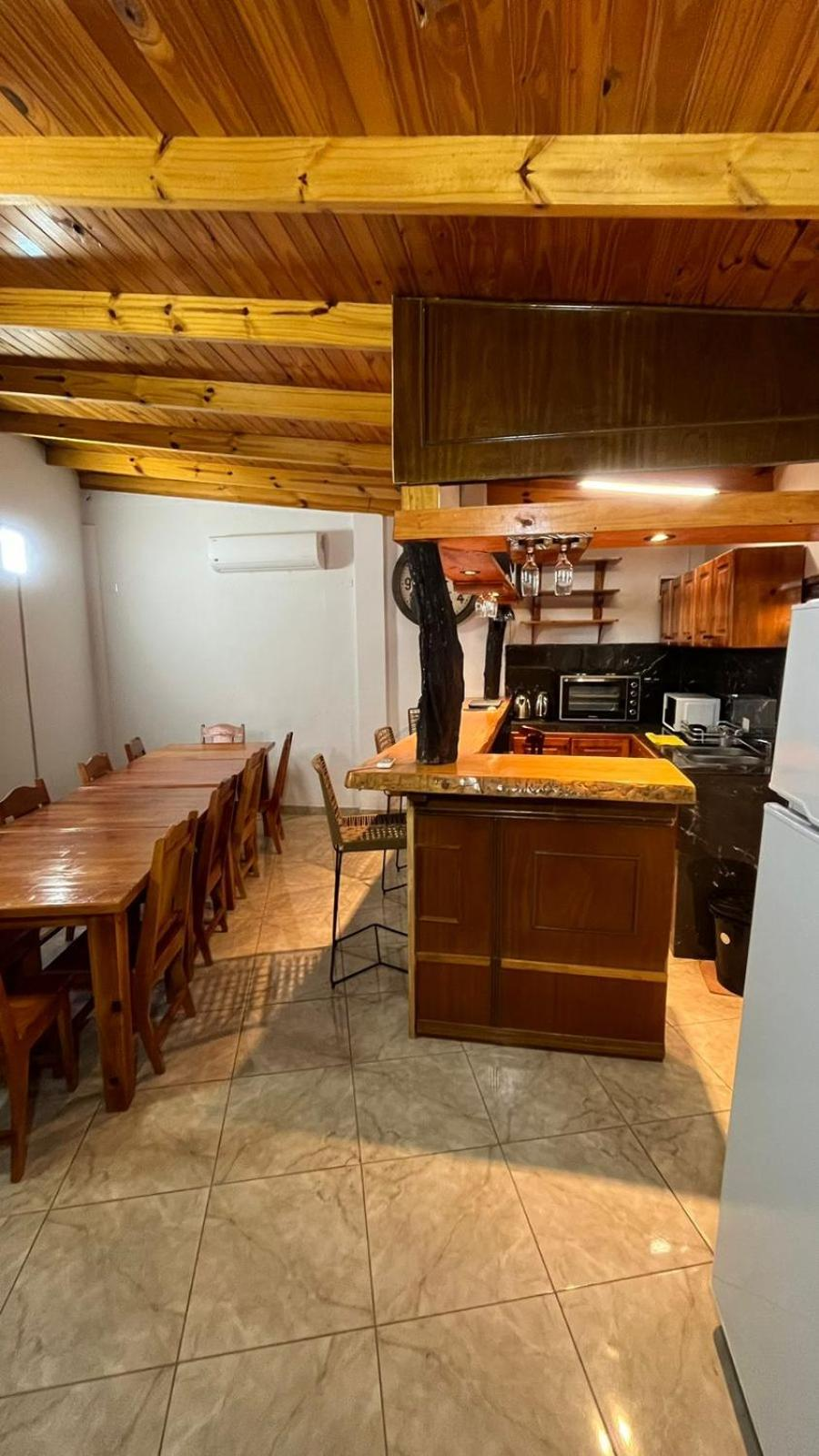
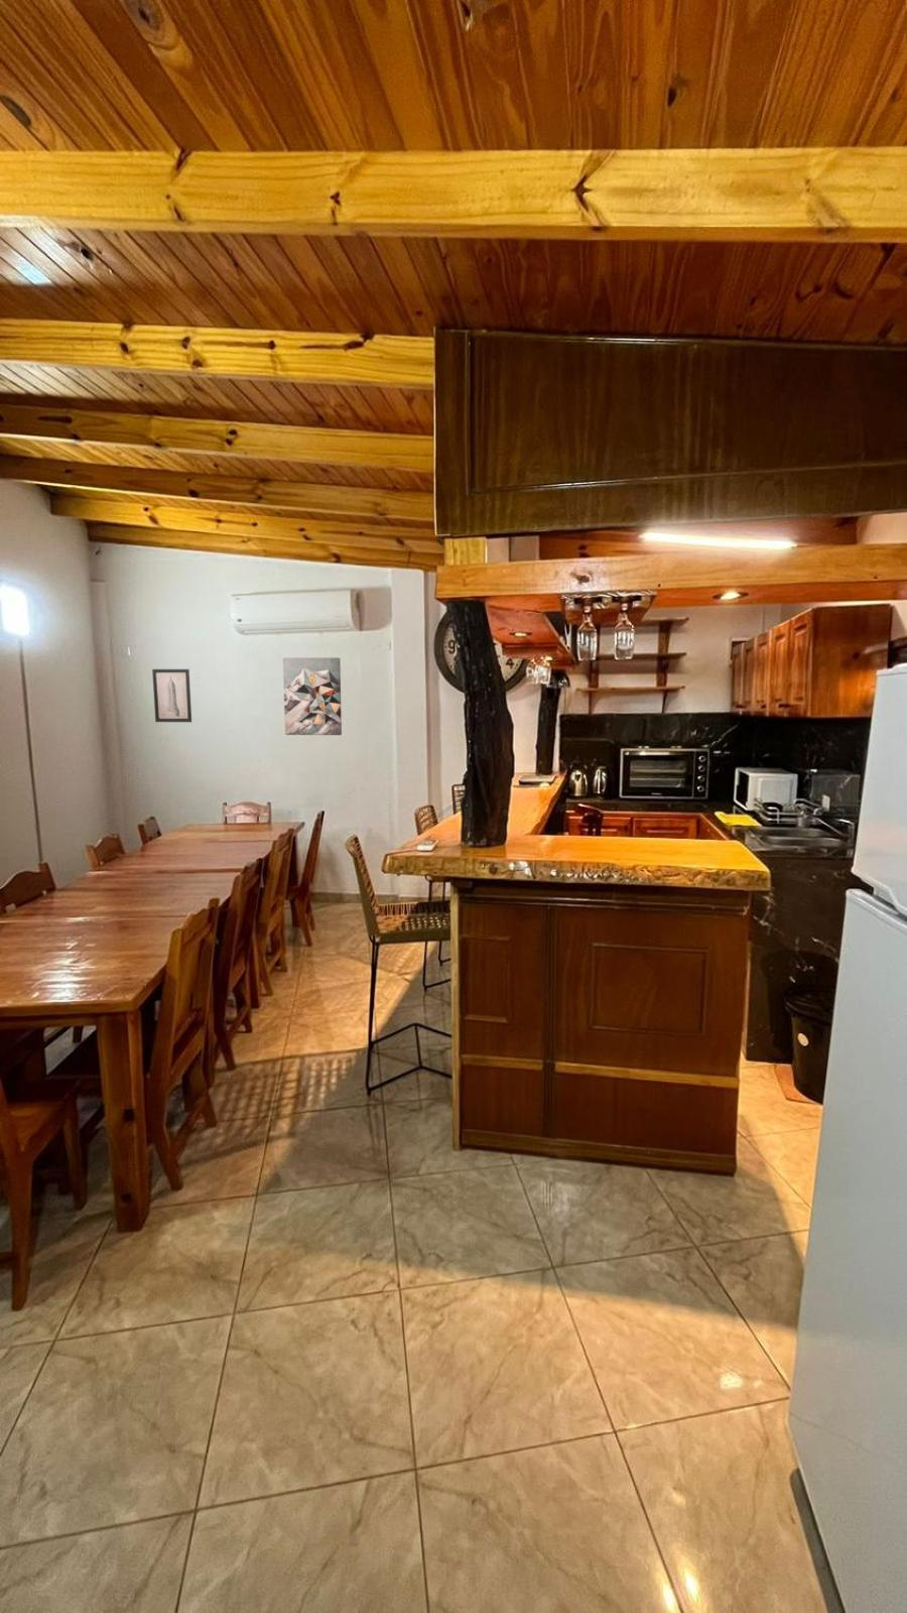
+ wall art [151,668,193,722]
+ wall art [282,656,342,736]
